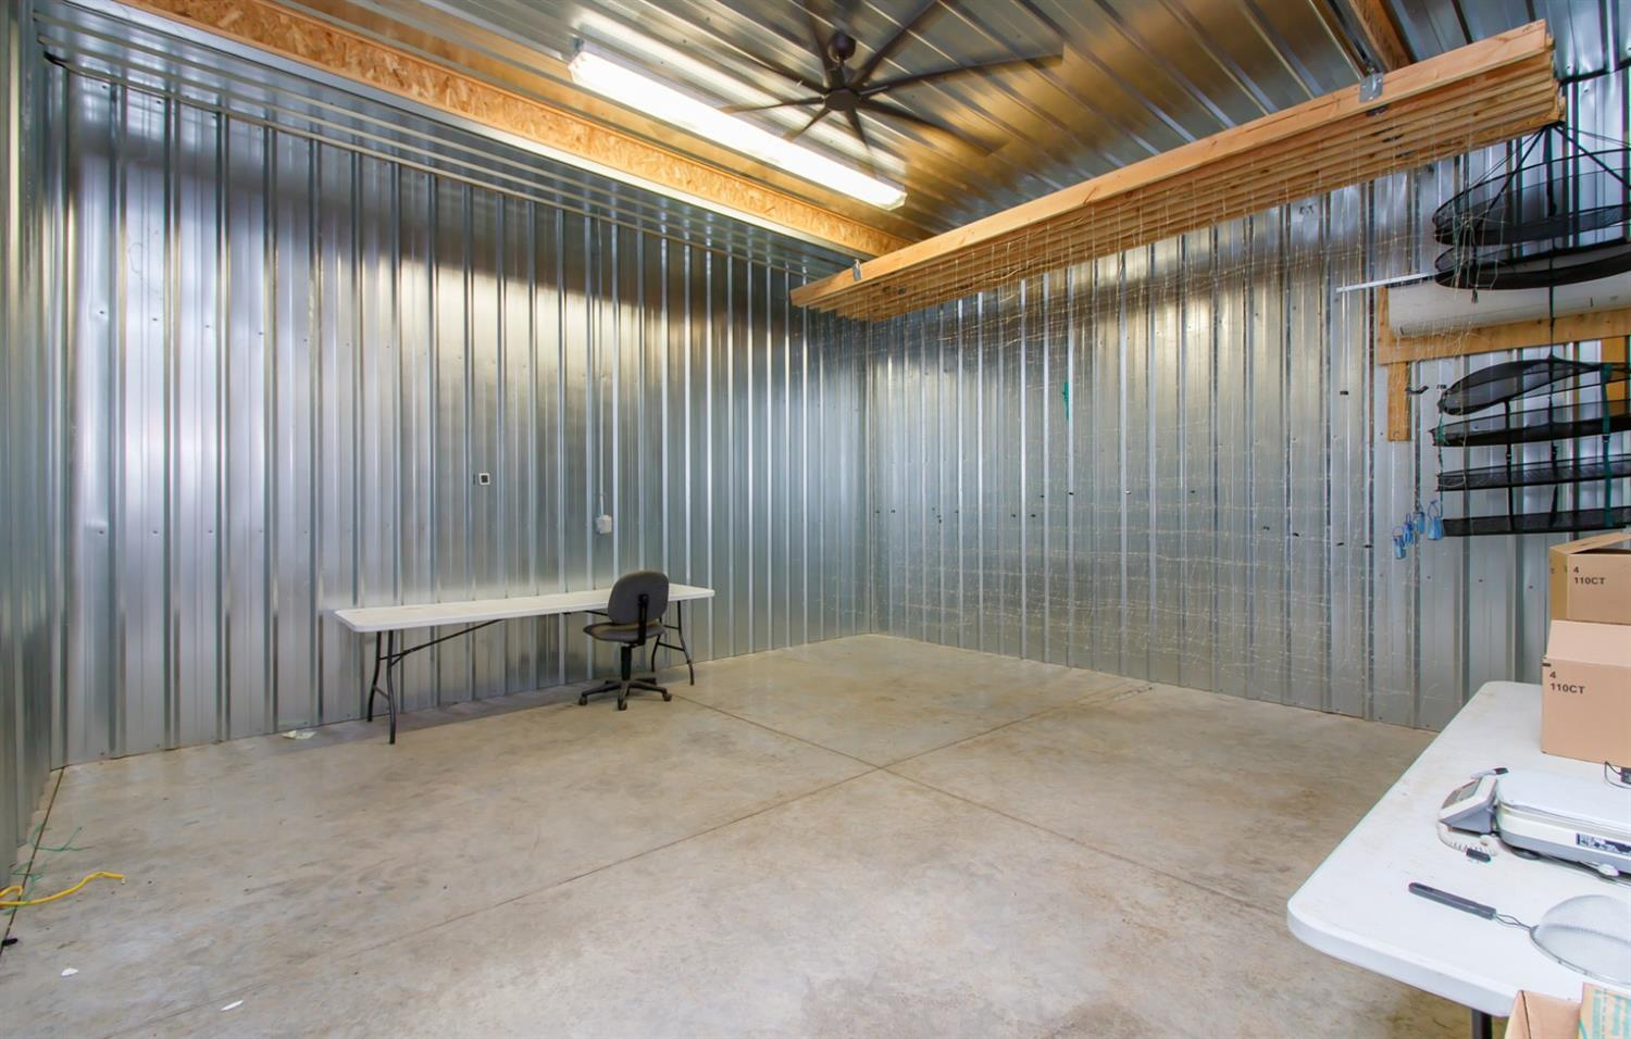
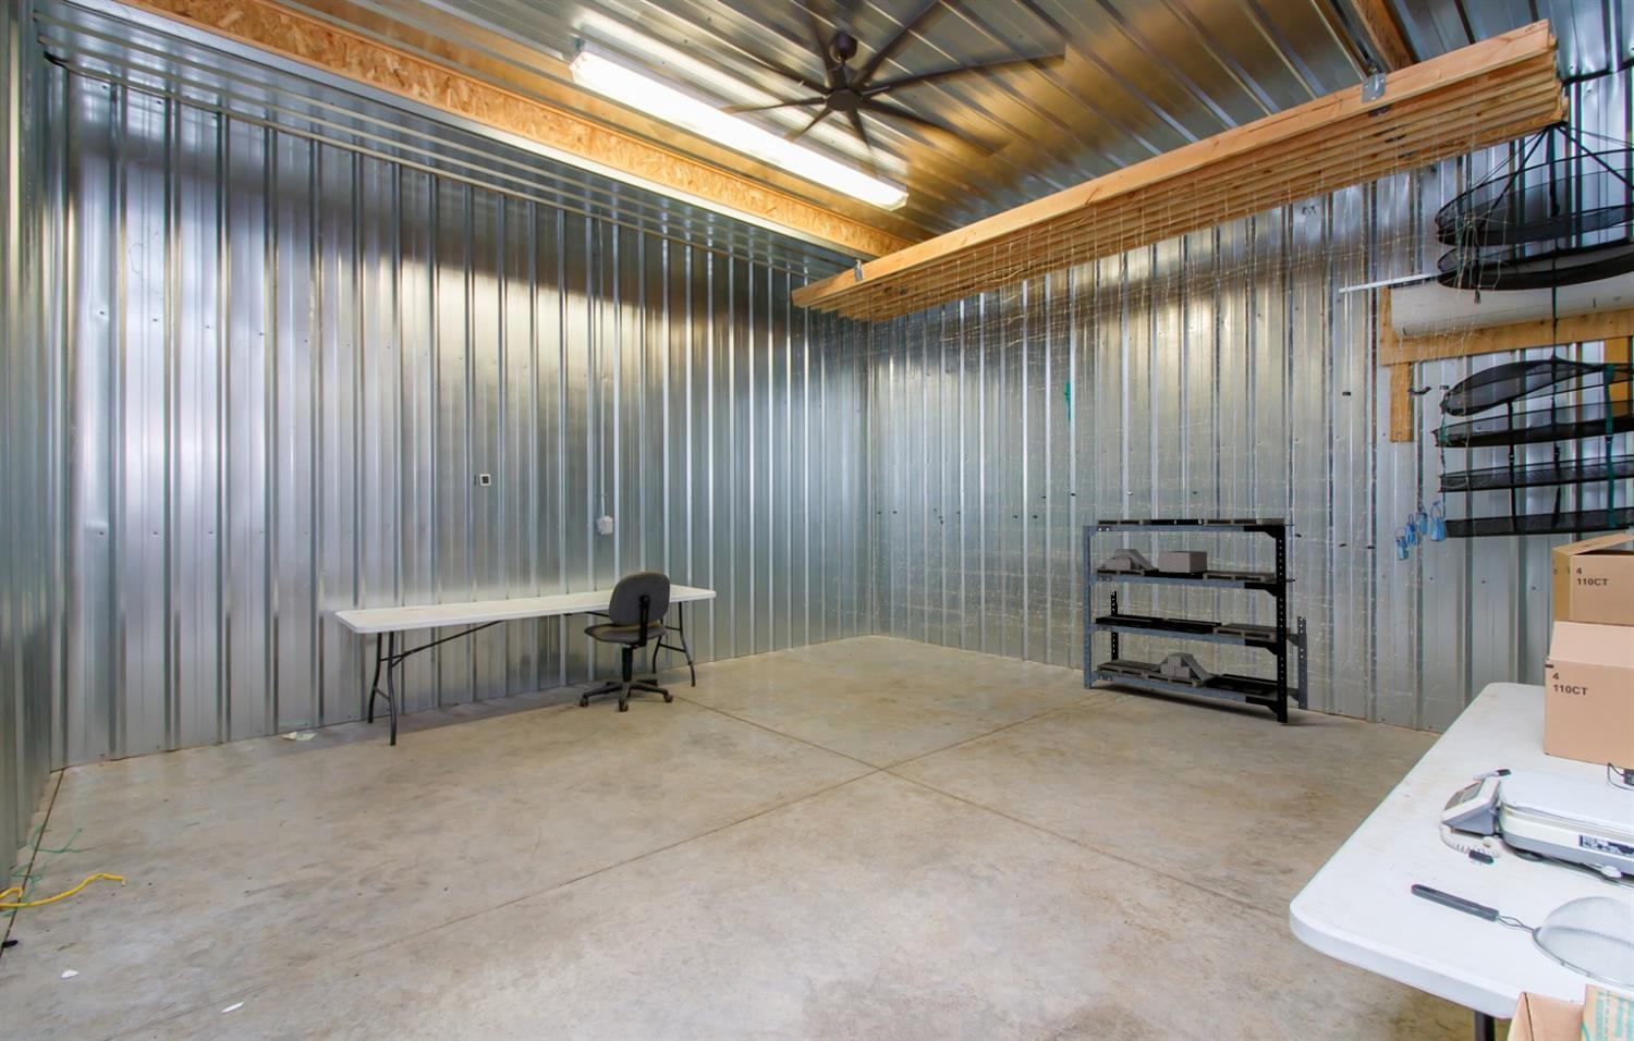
+ shelving unit [1080,517,1309,724]
